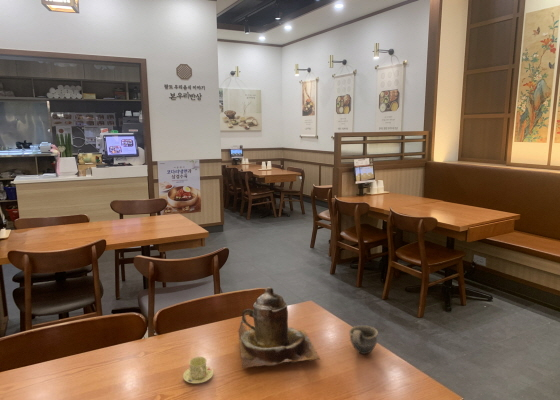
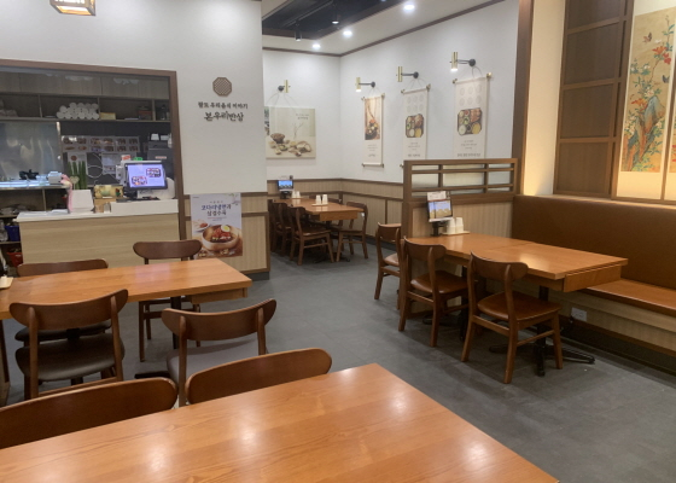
- cup [348,325,379,355]
- teapot [237,286,321,369]
- chinaware [182,356,214,384]
